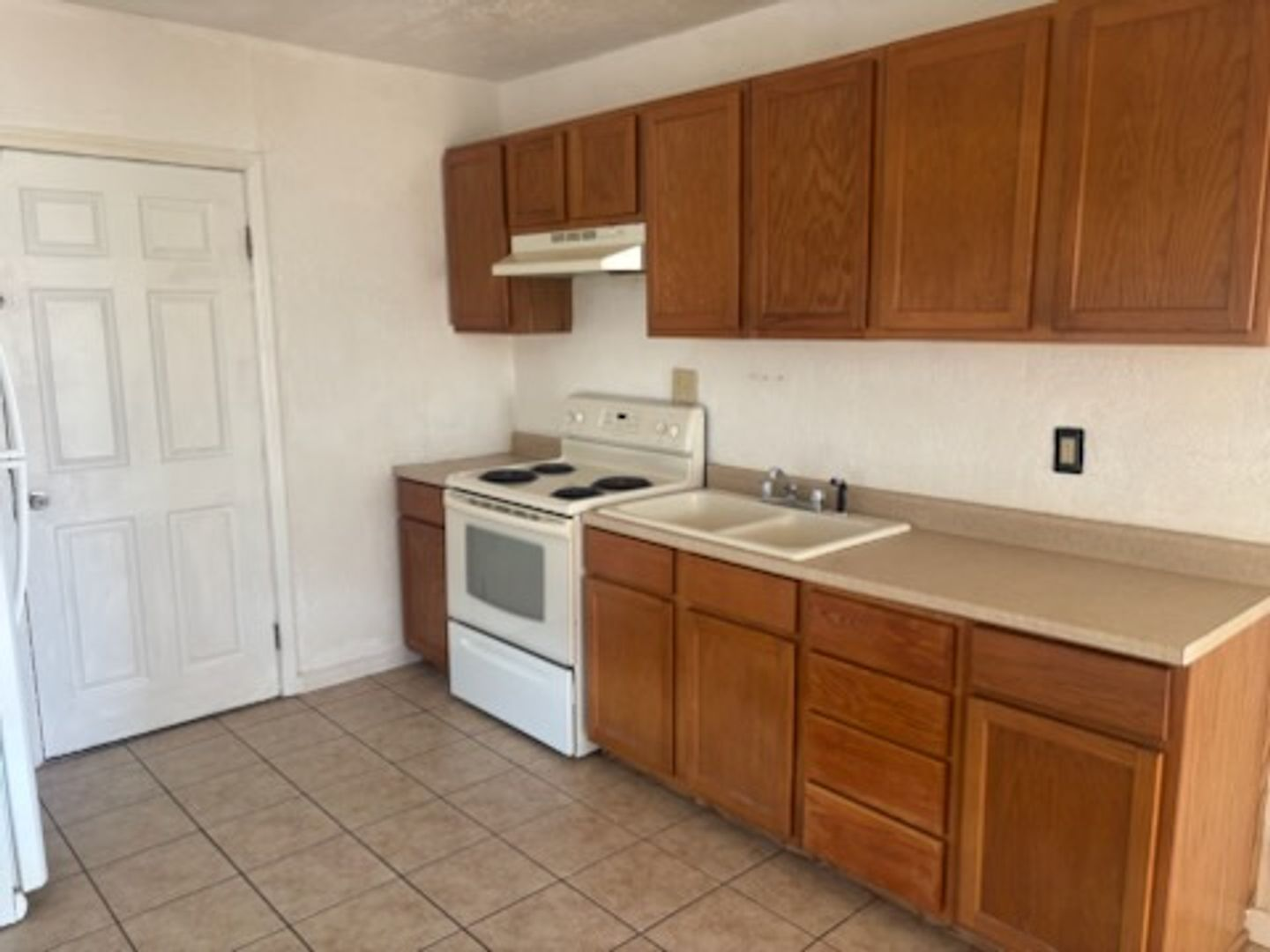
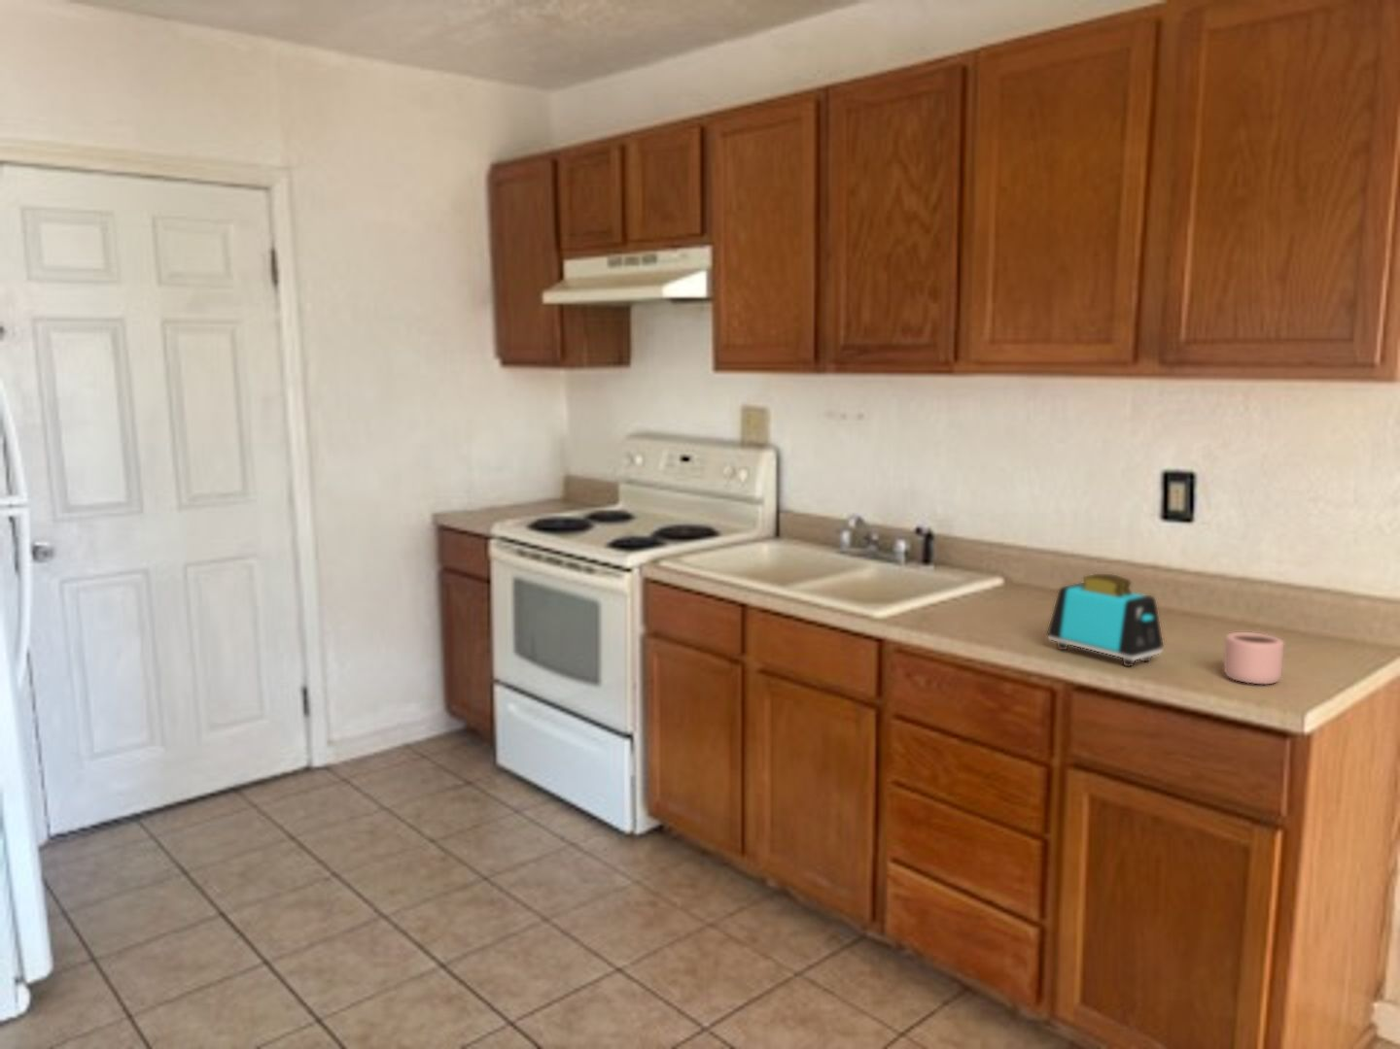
+ toaster [1047,573,1164,668]
+ mug [1223,631,1285,684]
